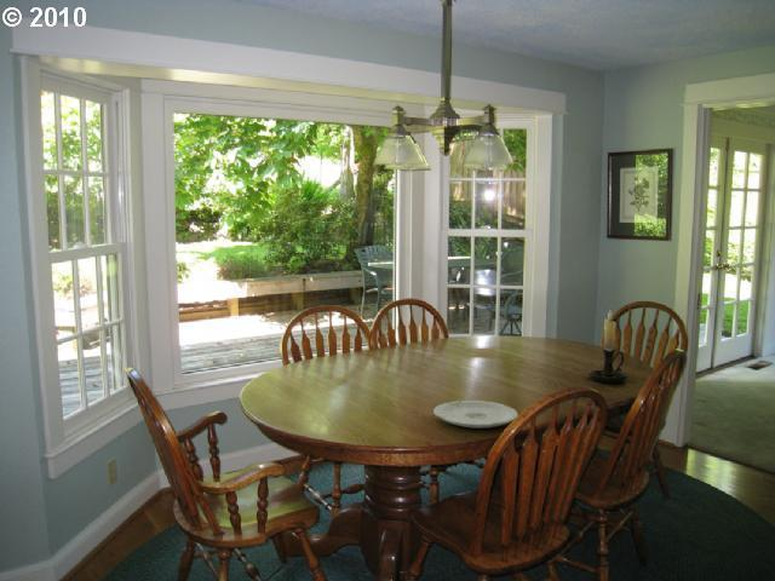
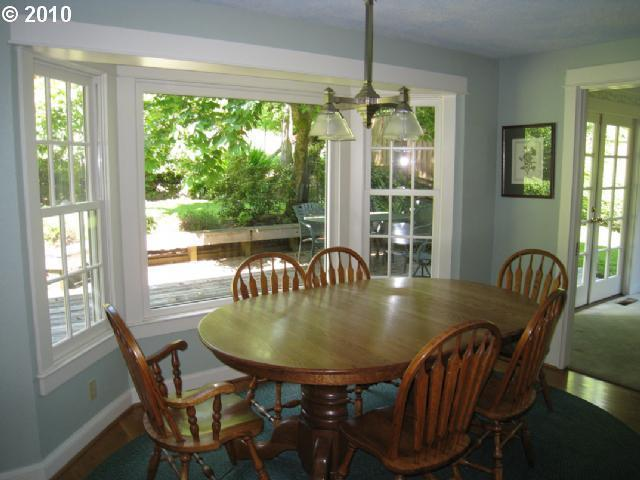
- plate [432,399,519,430]
- candle holder [587,309,630,384]
